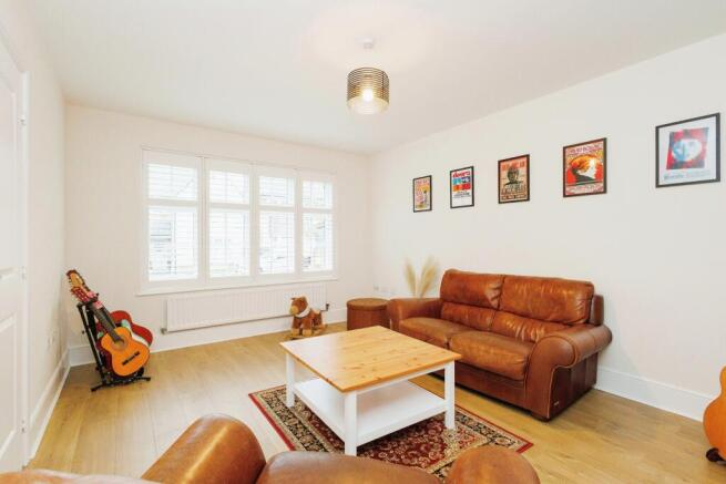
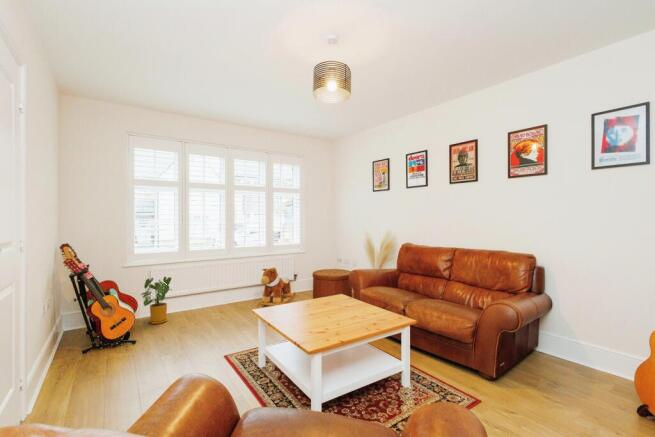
+ house plant [140,276,172,325]
